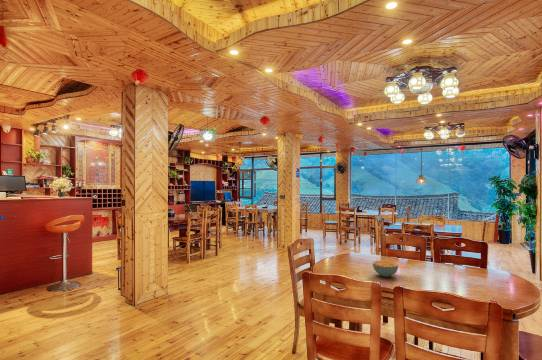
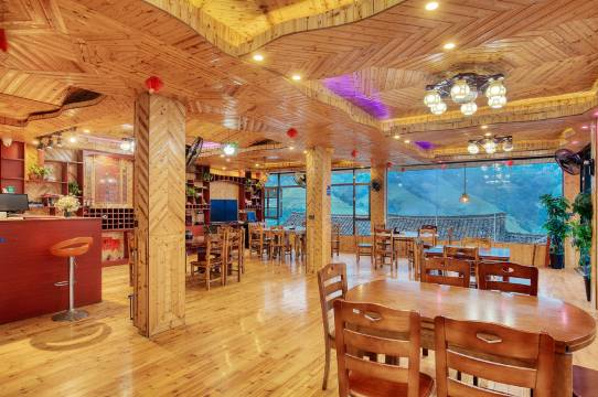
- cereal bowl [372,260,399,278]
